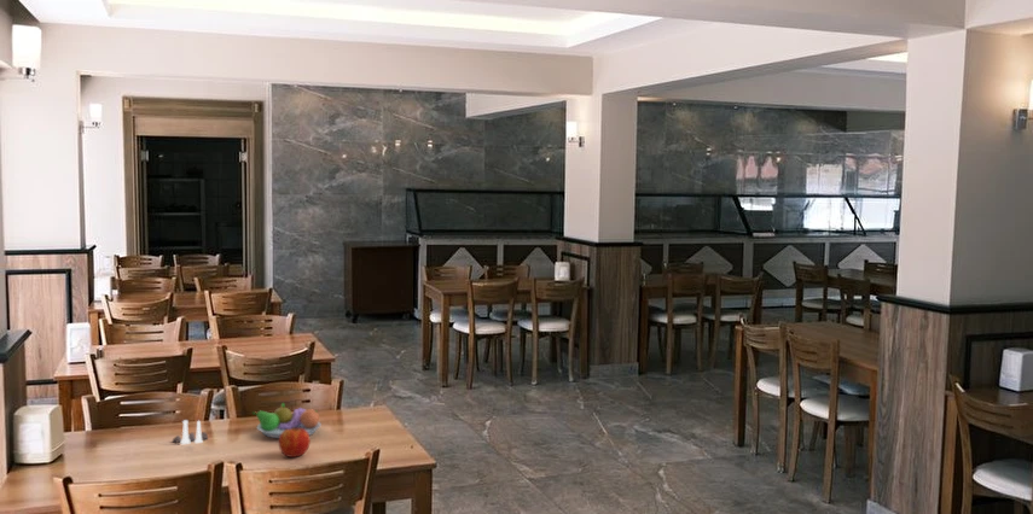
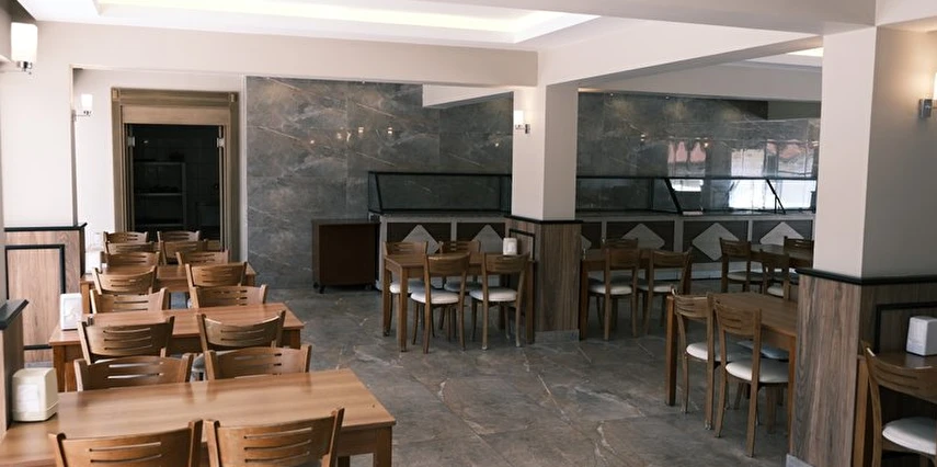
- salt and pepper shaker set [170,419,209,445]
- apple [278,427,312,458]
- fruit bowl [251,402,323,439]
